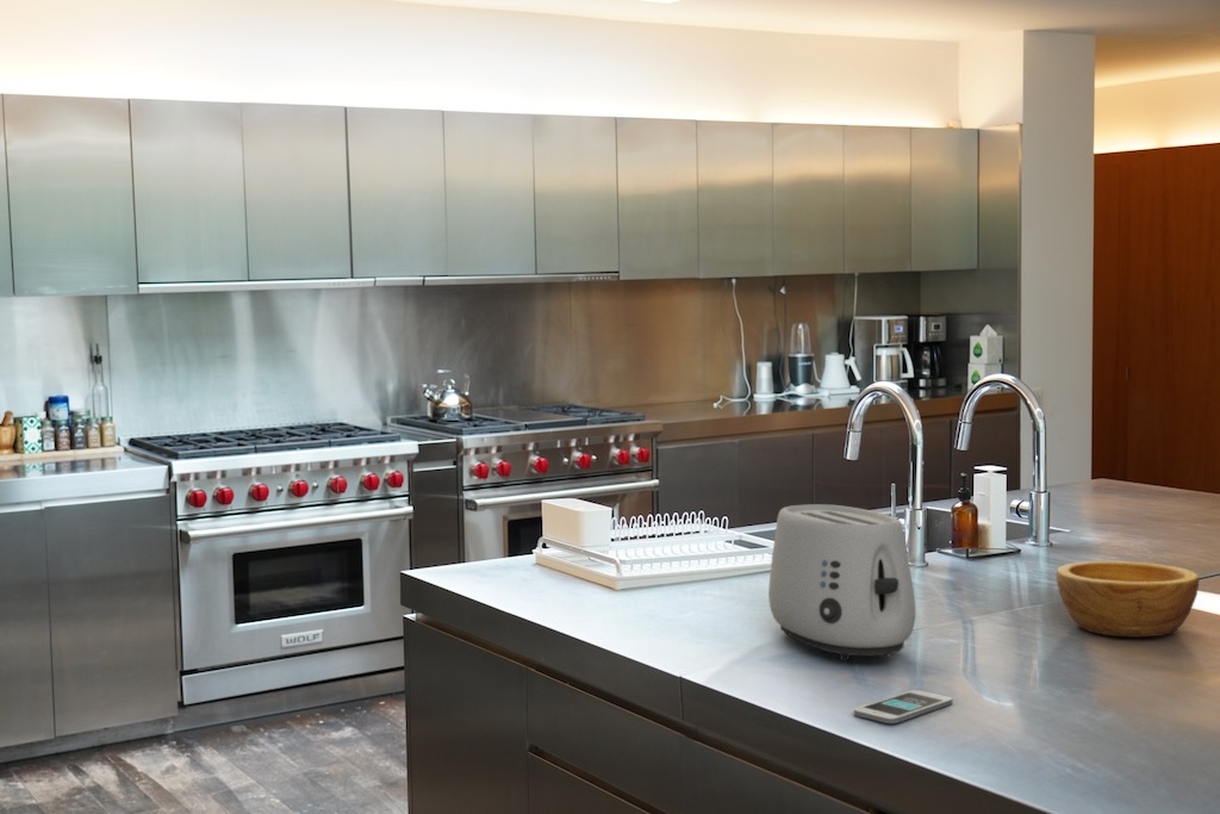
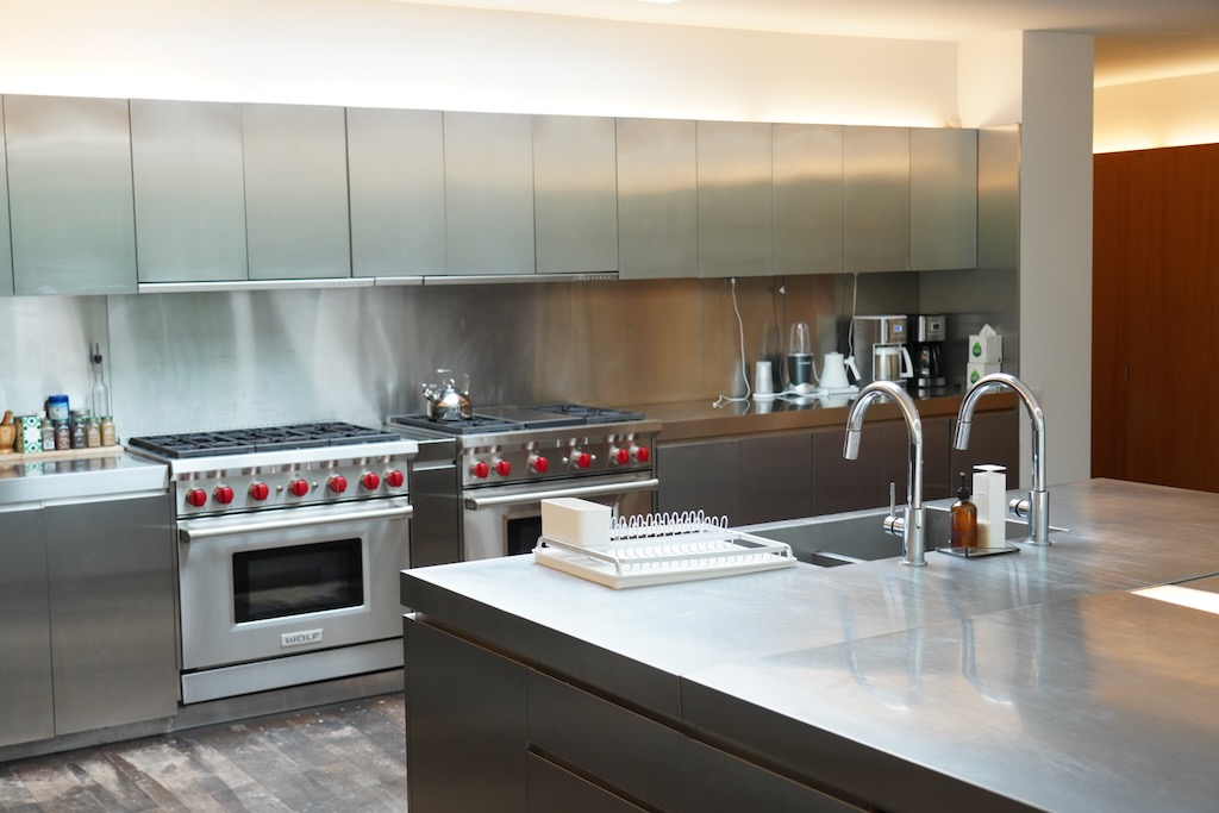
- toaster [767,503,916,661]
- smartphone [853,689,953,725]
- bowl [1056,560,1200,639]
